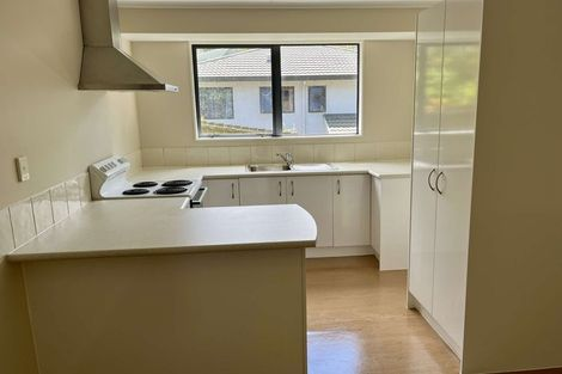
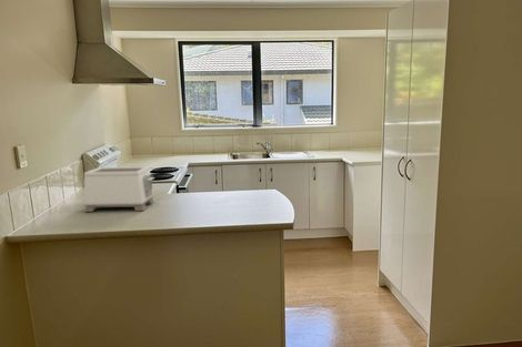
+ toaster [83,165,155,213]
